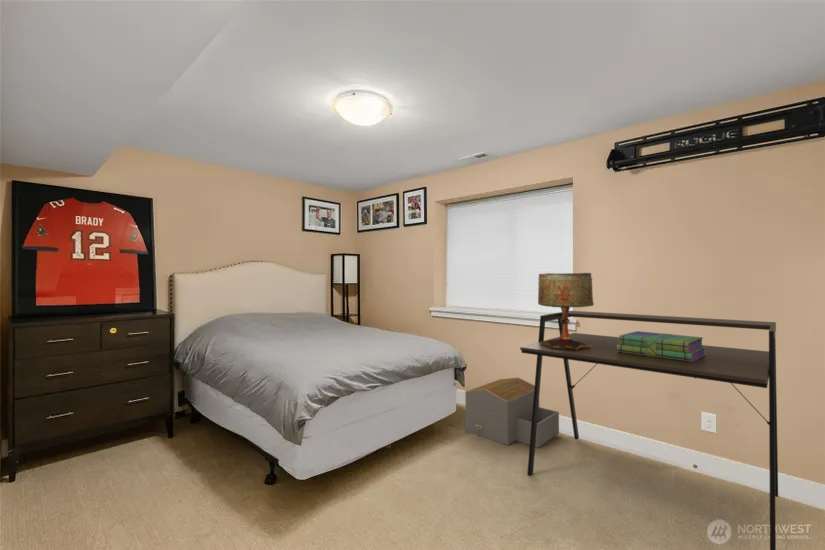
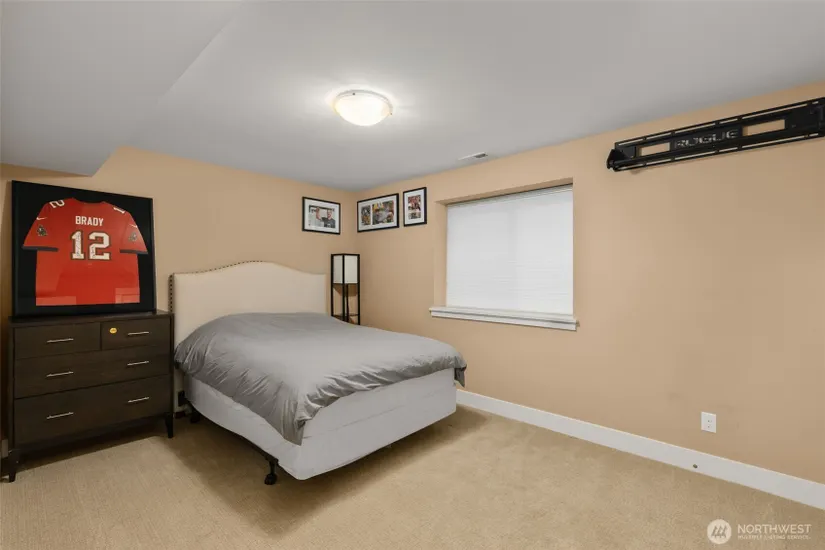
- architectural model [464,376,560,449]
- desk [519,310,779,550]
- stack of books [617,330,706,362]
- table lamp [537,272,595,351]
